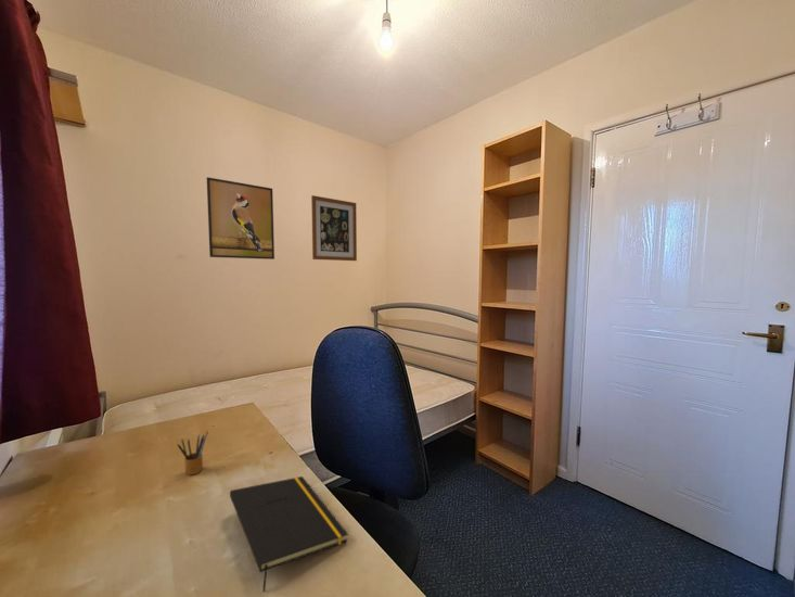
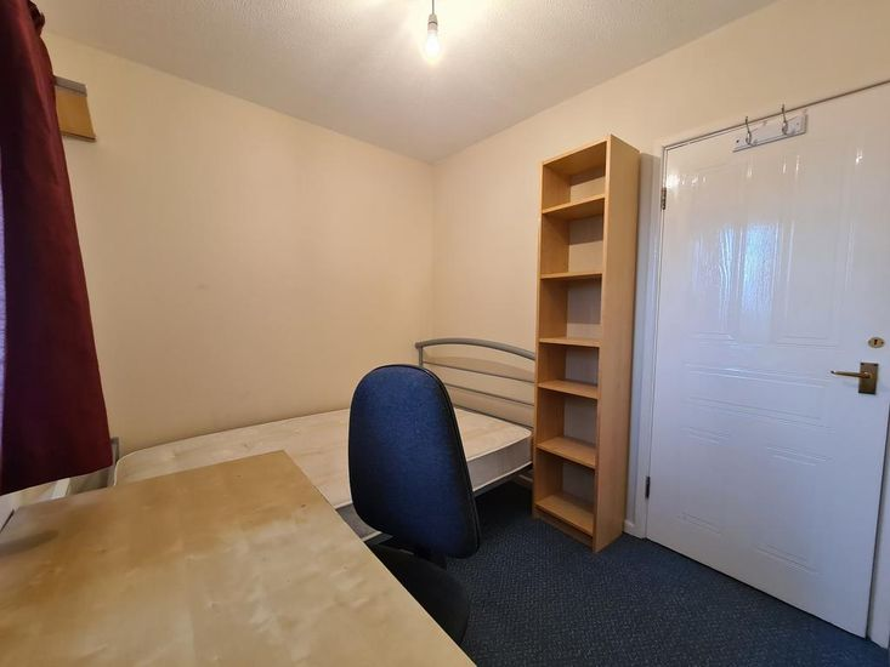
- wall art [310,194,358,262]
- pencil box [177,430,209,477]
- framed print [206,176,275,261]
- notepad [229,475,349,594]
